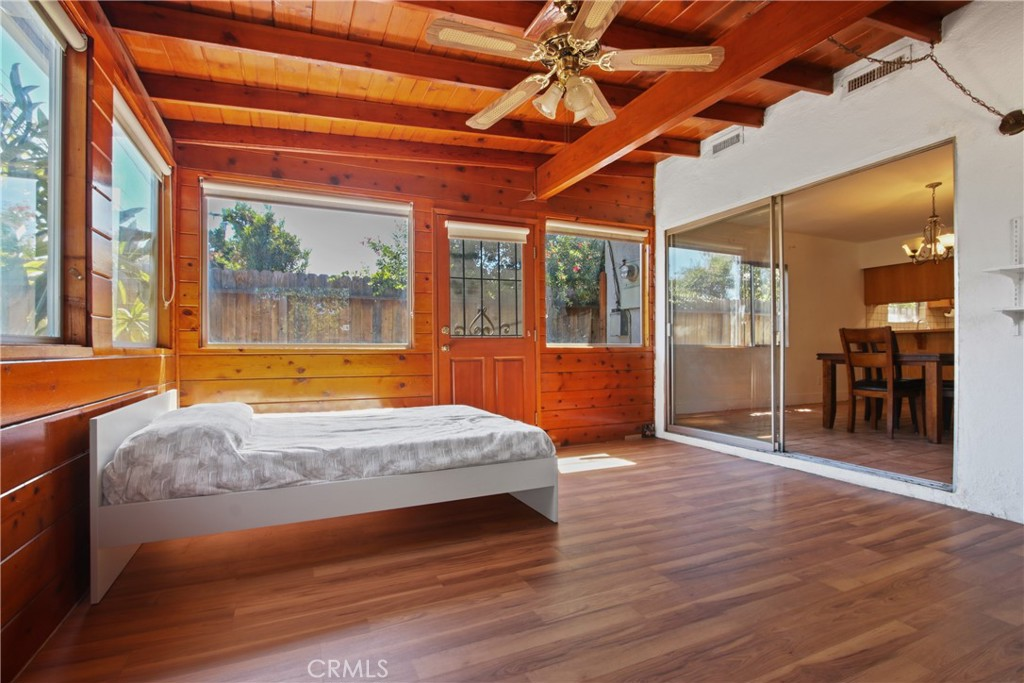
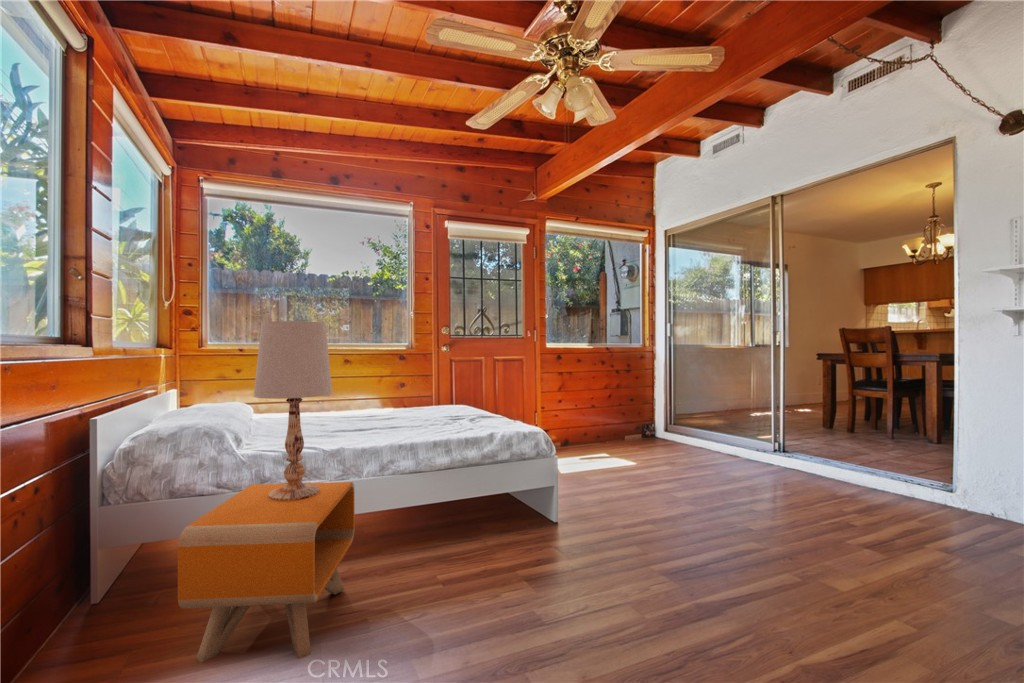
+ table lamp [253,320,333,501]
+ nightstand [177,481,356,664]
